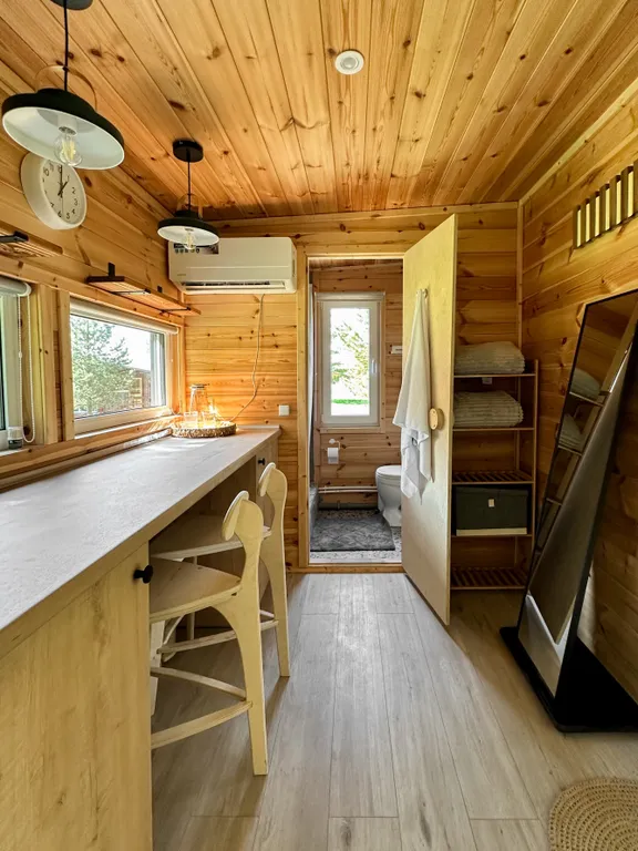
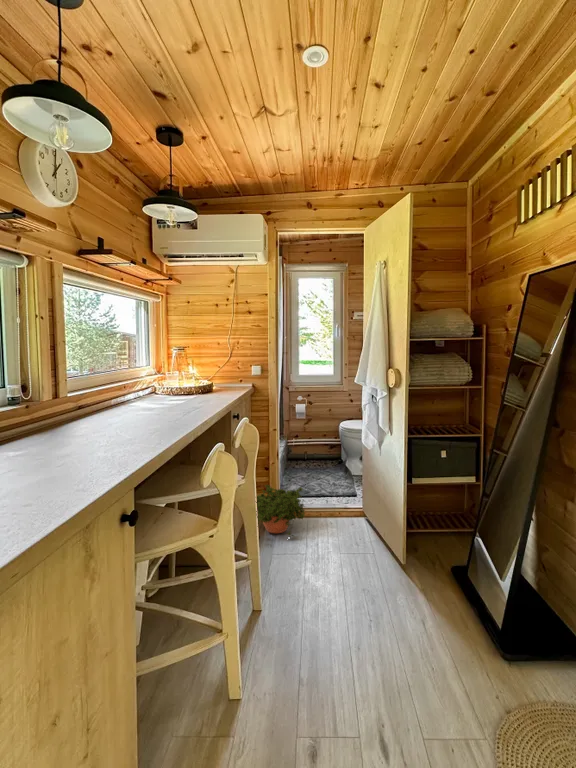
+ potted plant [256,484,307,538]
